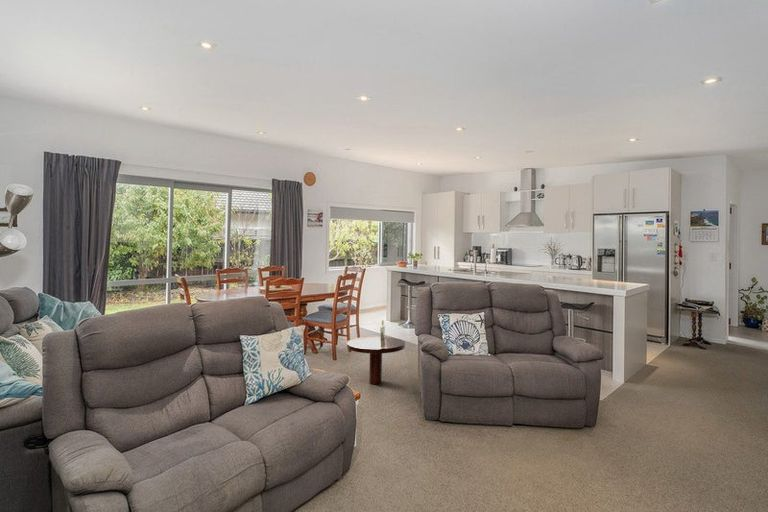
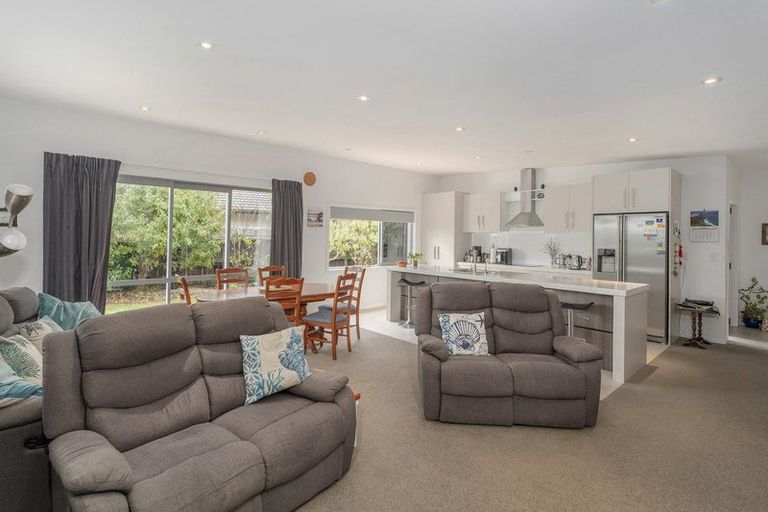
- coffee table [346,319,406,385]
